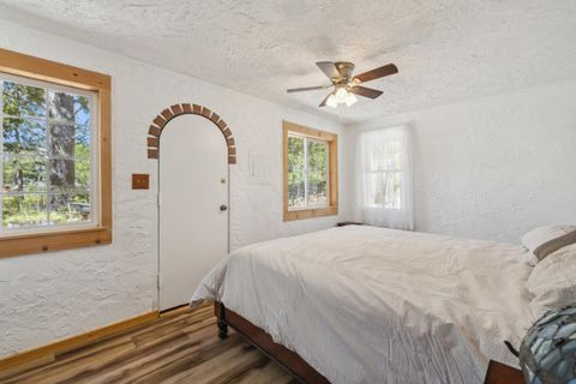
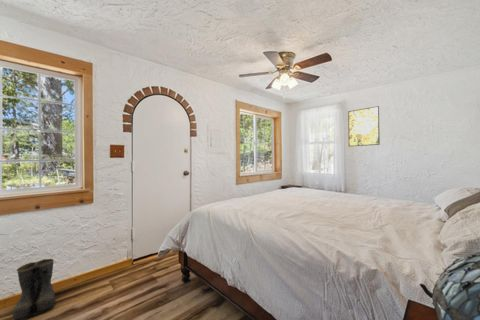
+ boots [12,258,57,320]
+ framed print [347,105,381,147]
